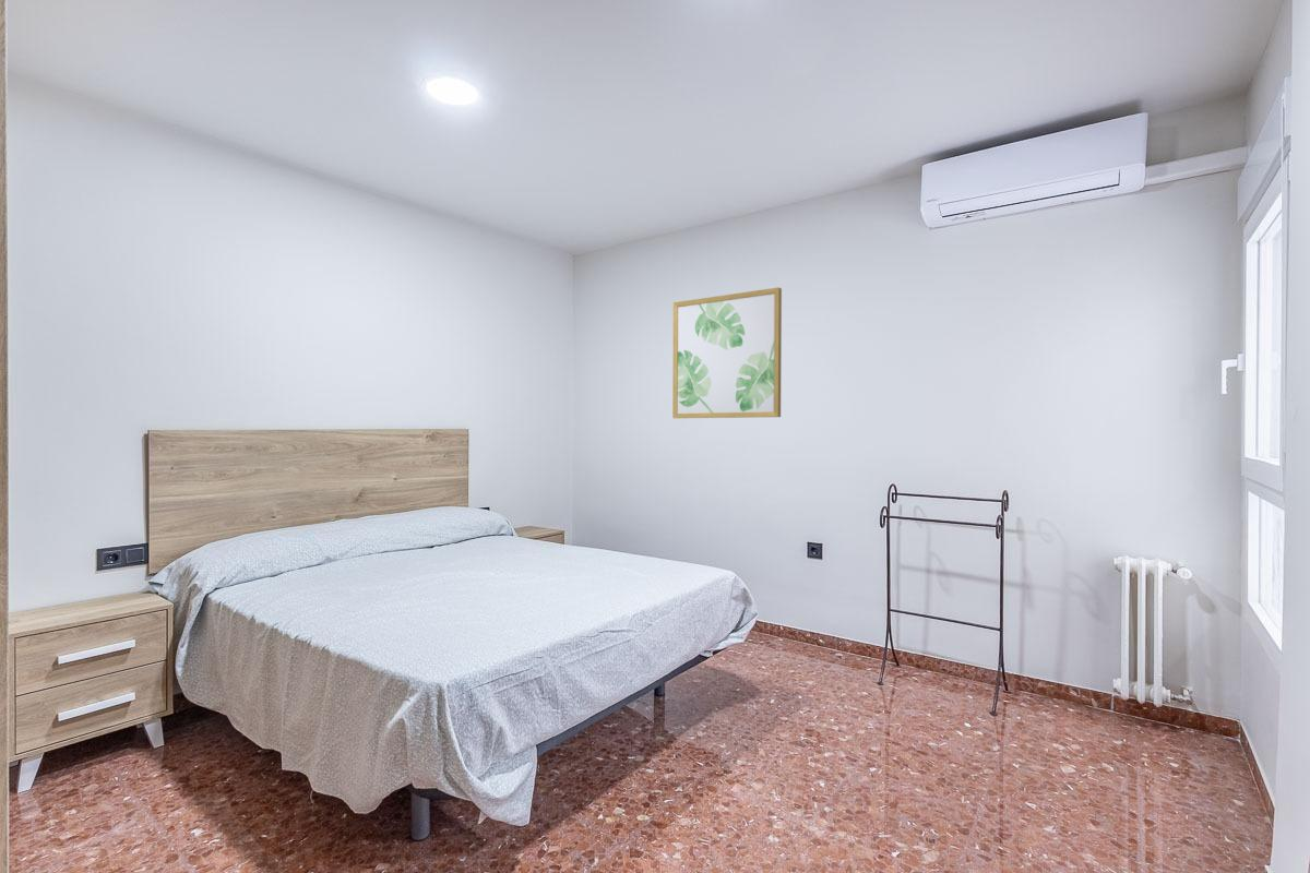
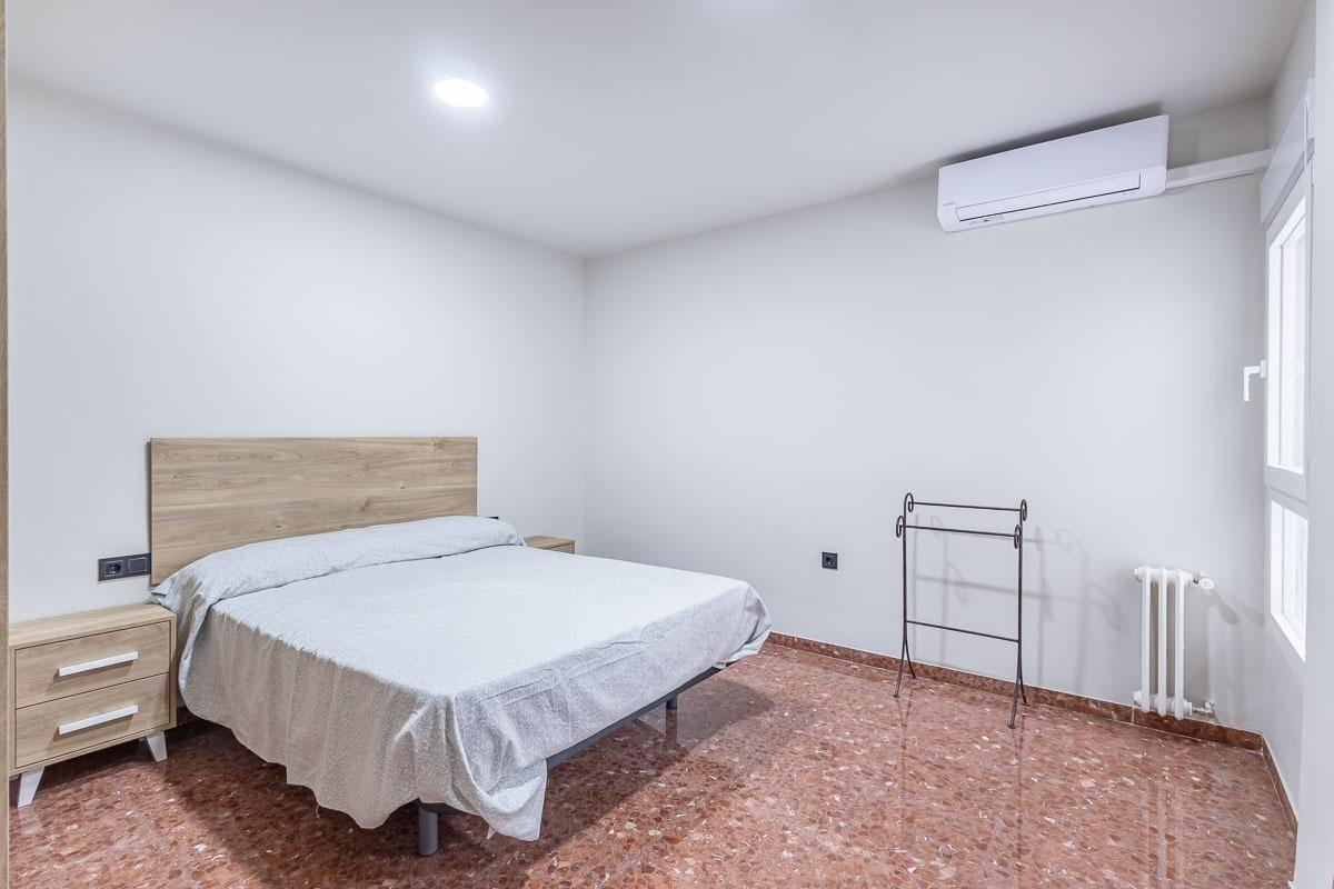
- wall art [671,286,783,419]
